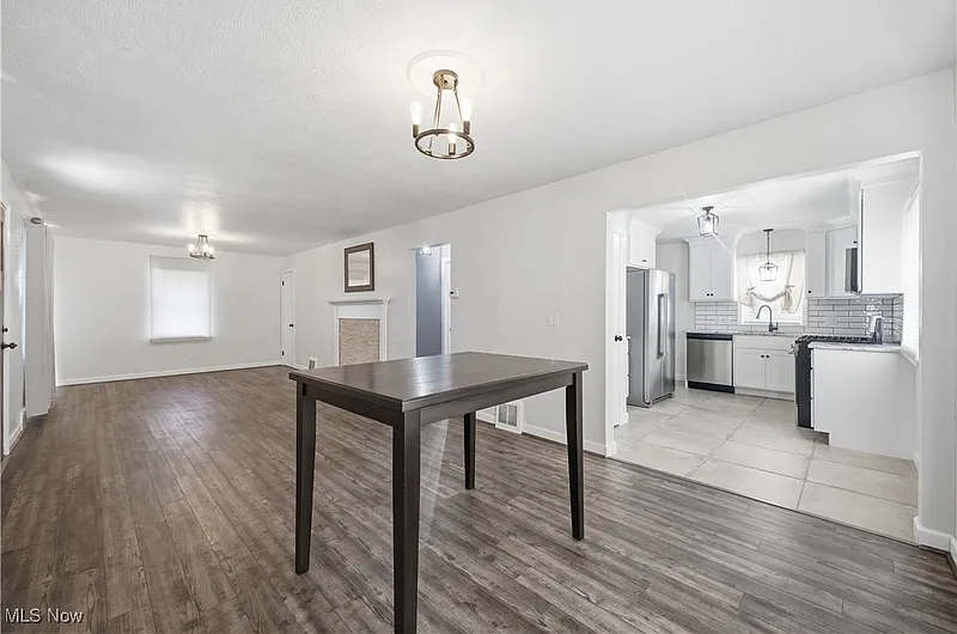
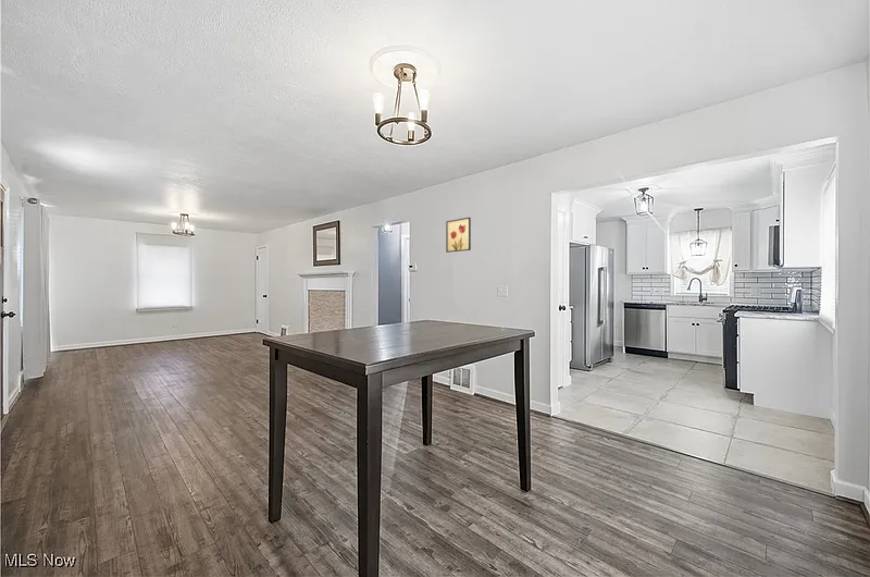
+ wall art [445,217,472,254]
